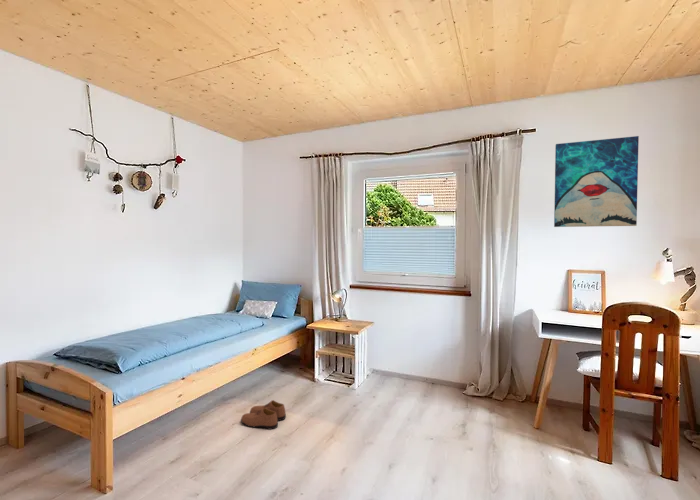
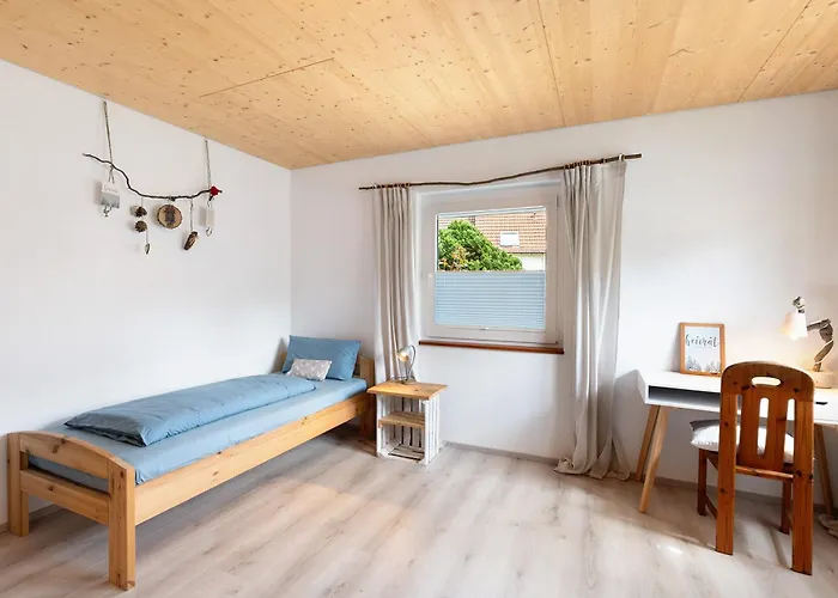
- wall art [553,135,640,228]
- shoe [240,399,287,431]
